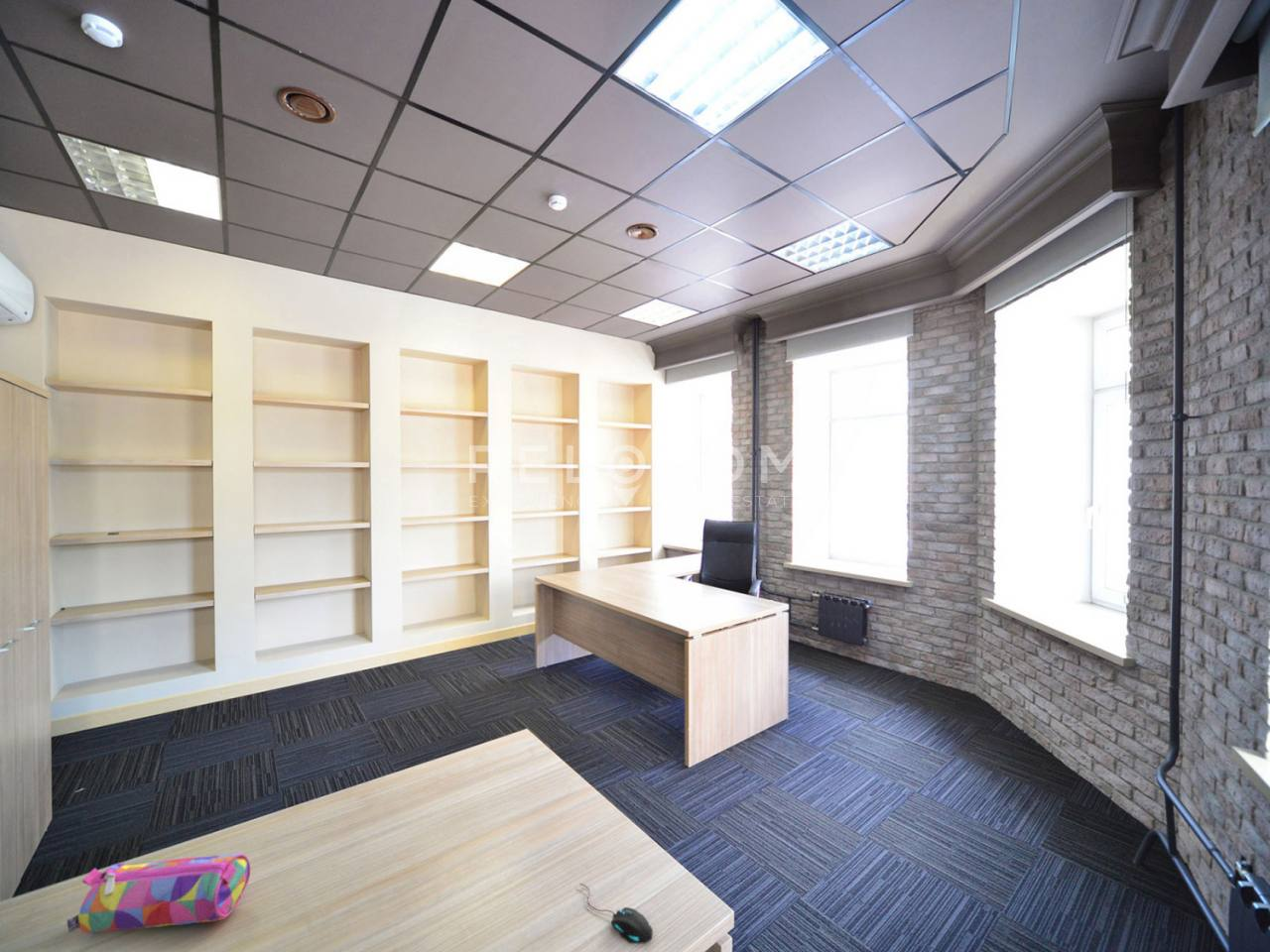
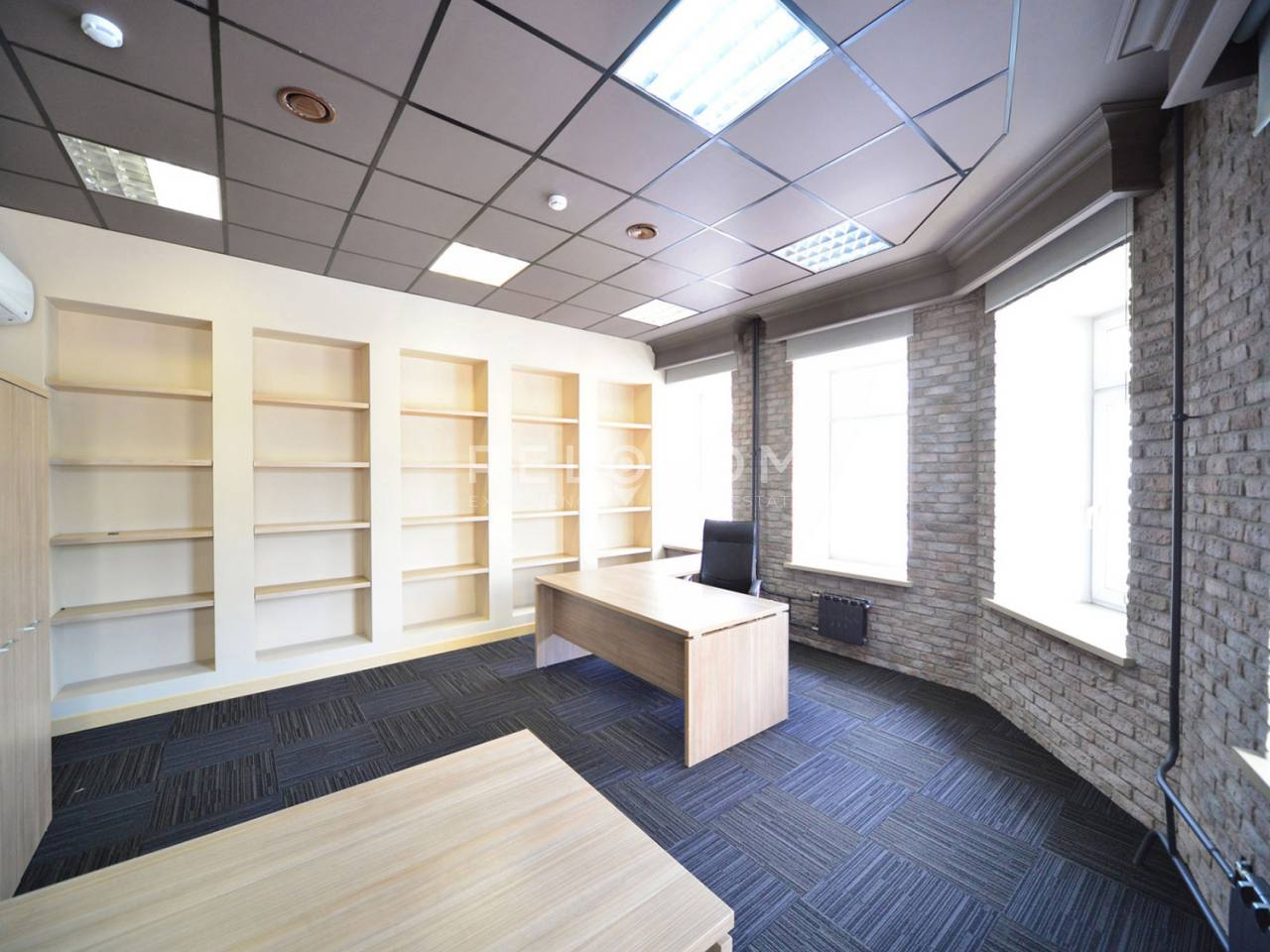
- pencil case [66,852,251,935]
- mouse [578,883,654,945]
